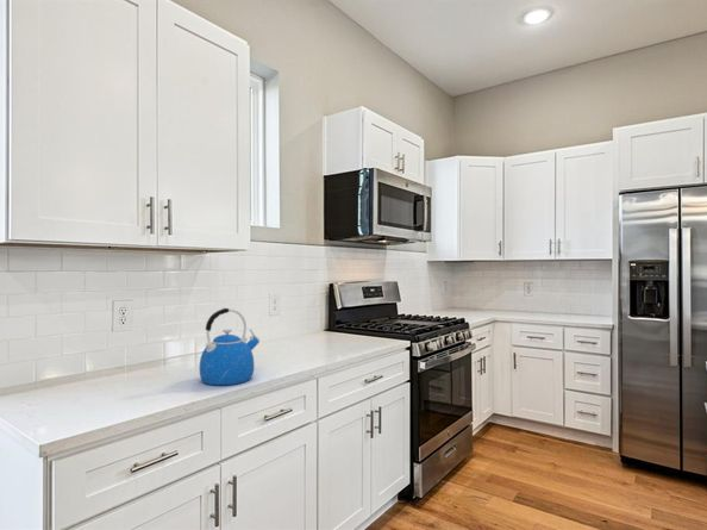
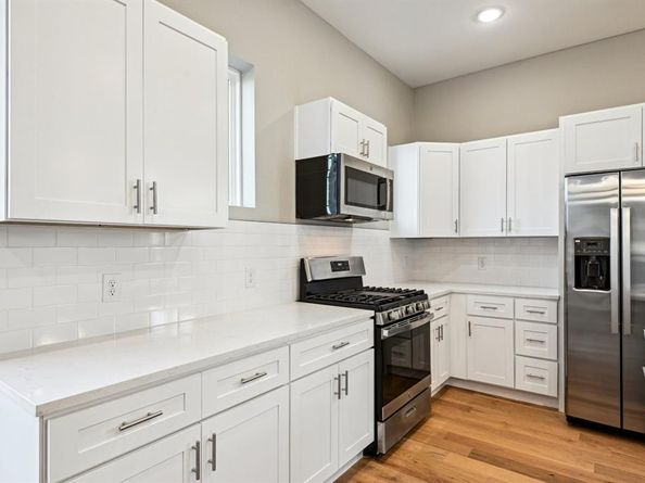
- kettle [199,307,261,387]
